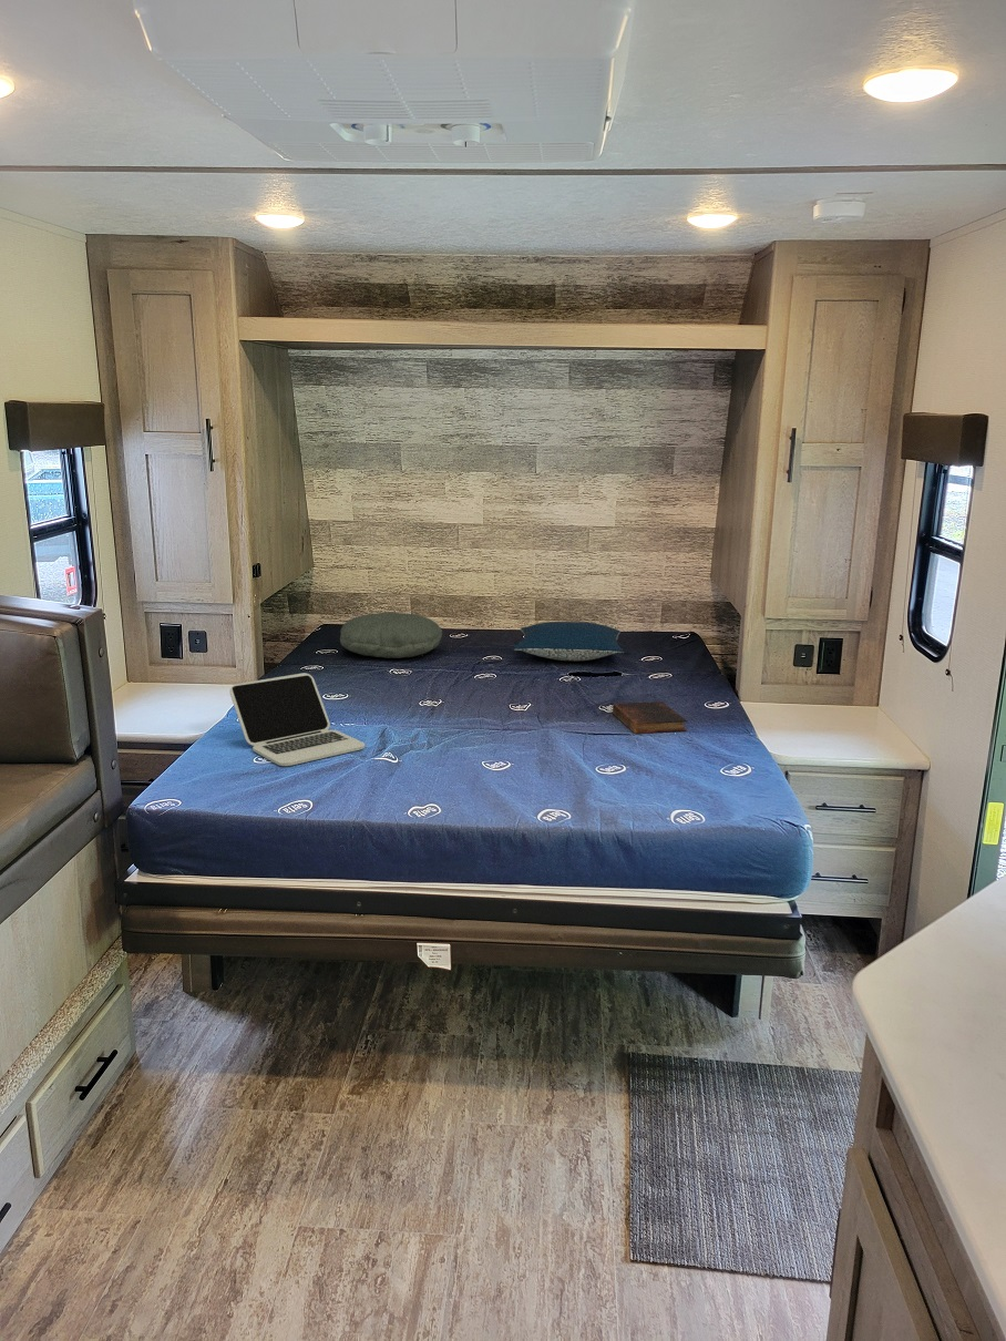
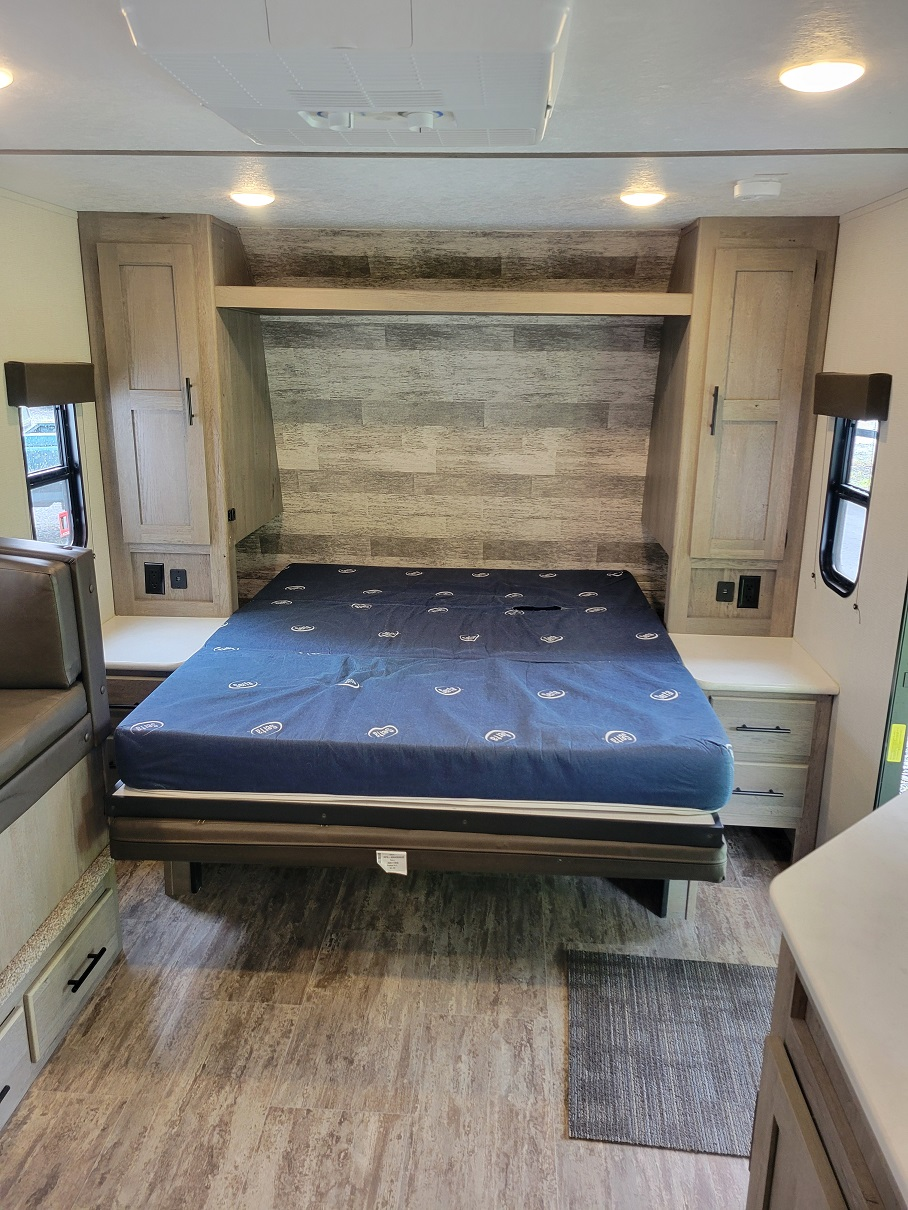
- book [612,700,688,735]
- pillow [513,621,625,662]
- pillow [339,612,443,659]
- laptop [228,672,366,767]
